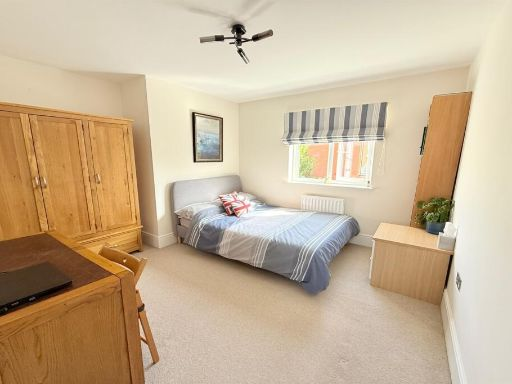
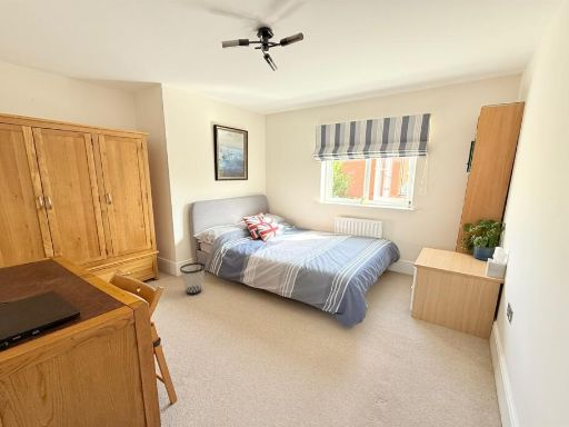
+ wastebasket [179,261,207,296]
